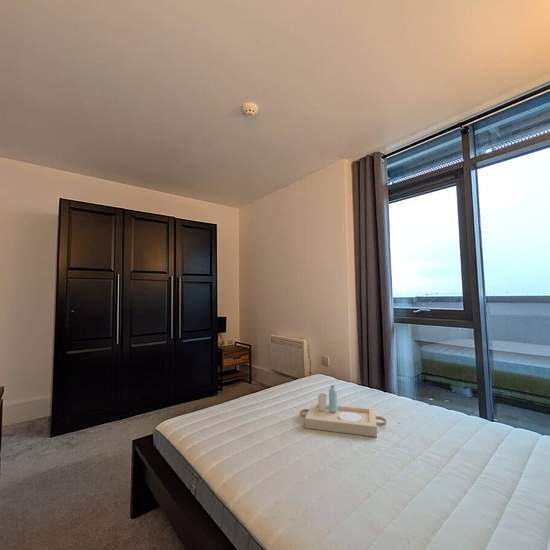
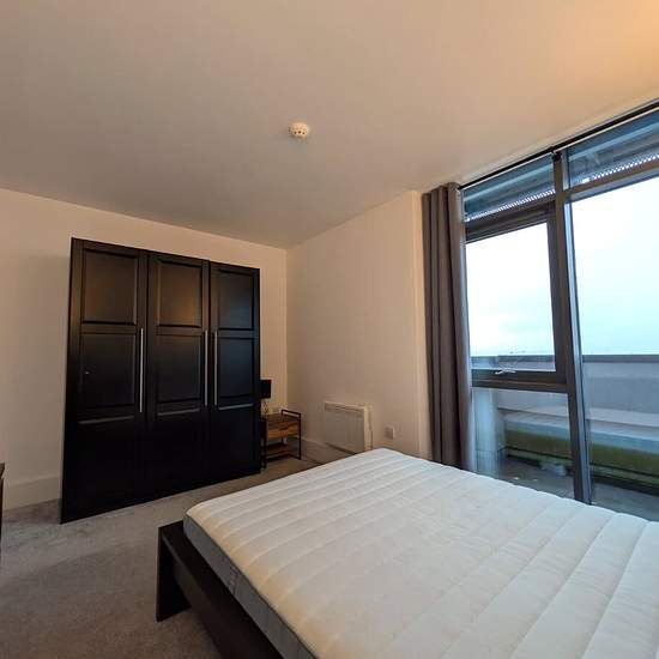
- serving tray [299,384,387,438]
